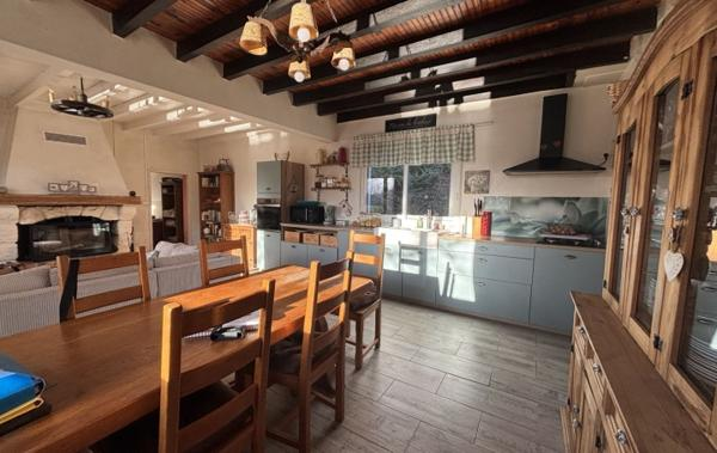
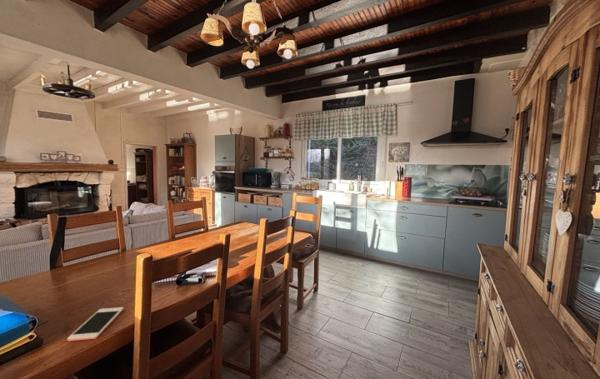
+ cell phone [66,306,125,342]
